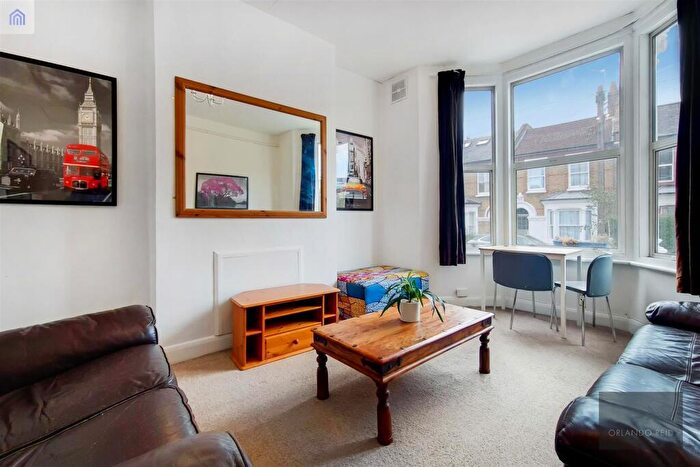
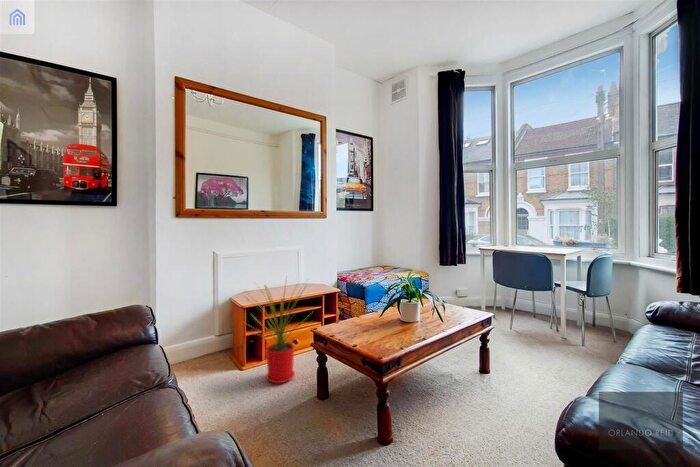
+ house plant [241,276,313,385]
